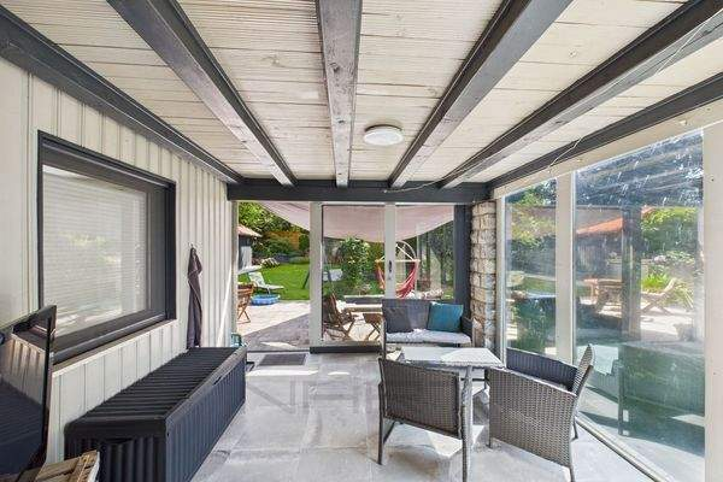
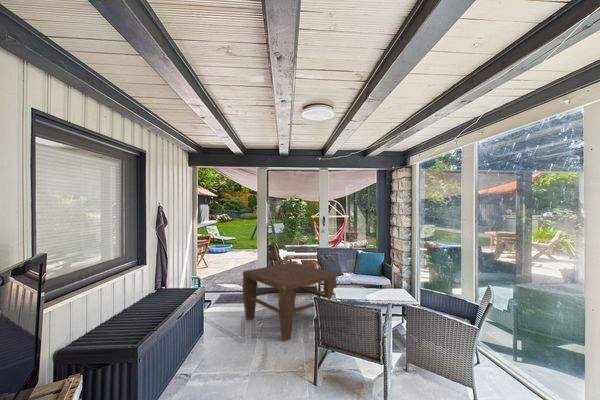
+ coffee table [241,261,338,342]
